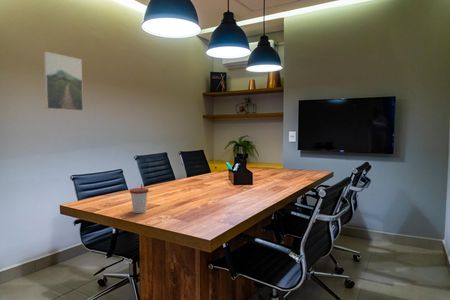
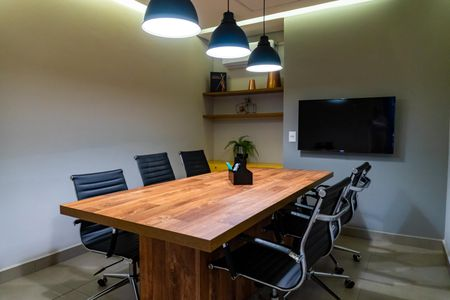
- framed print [43,51,84,112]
- cup [129,183,149,214]
